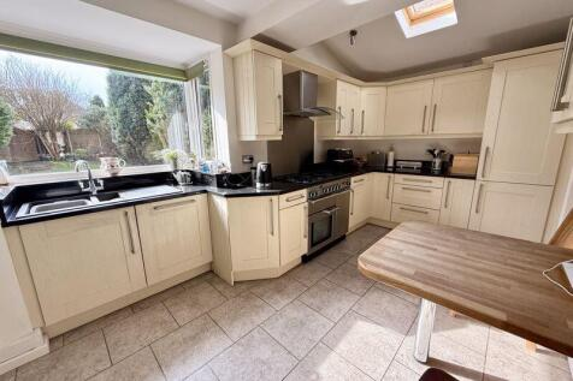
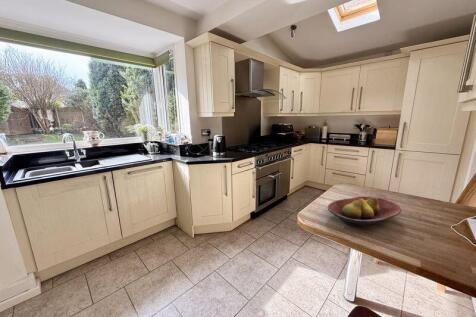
+ fruit bowl [327,196,402,227]
